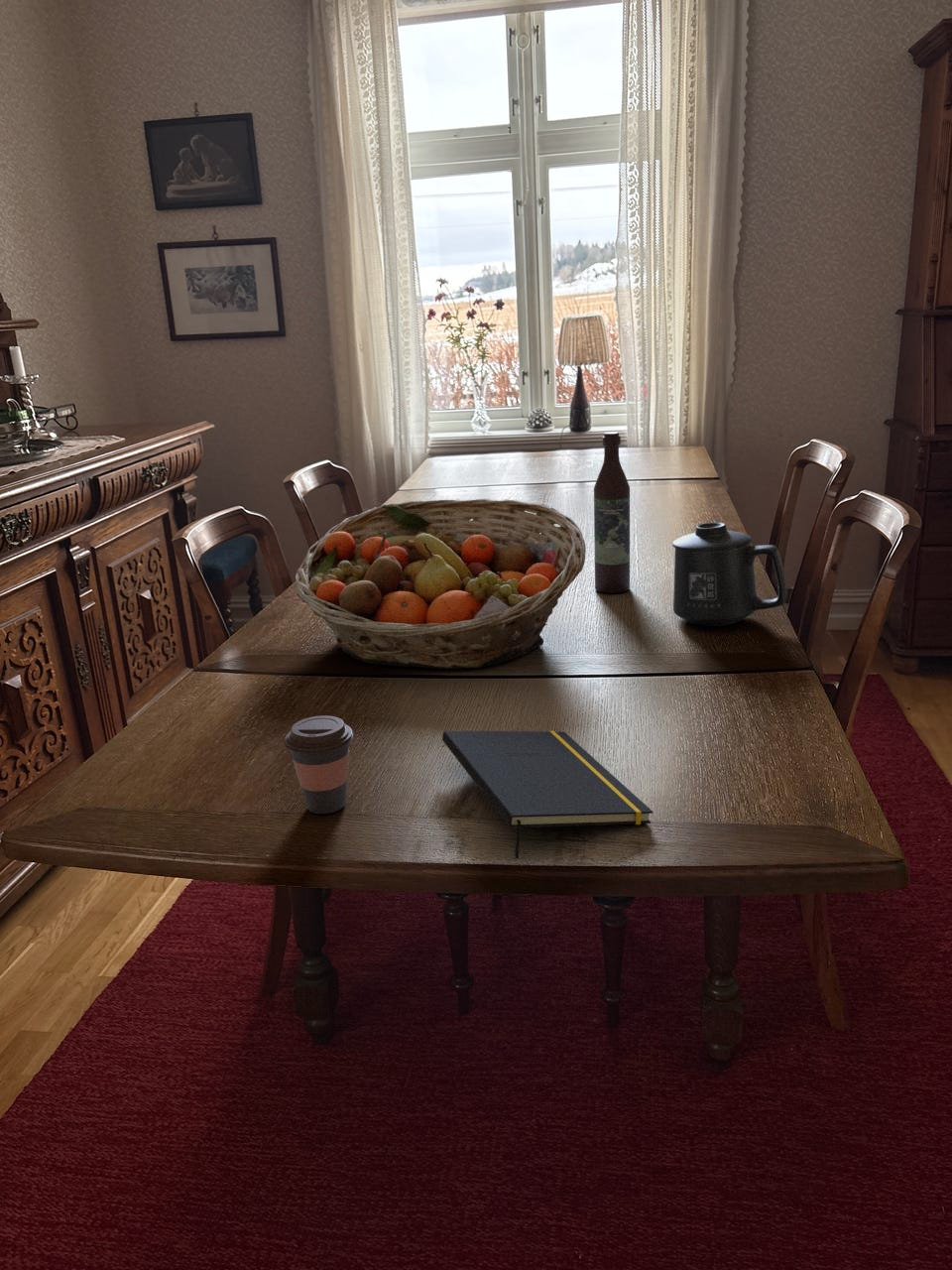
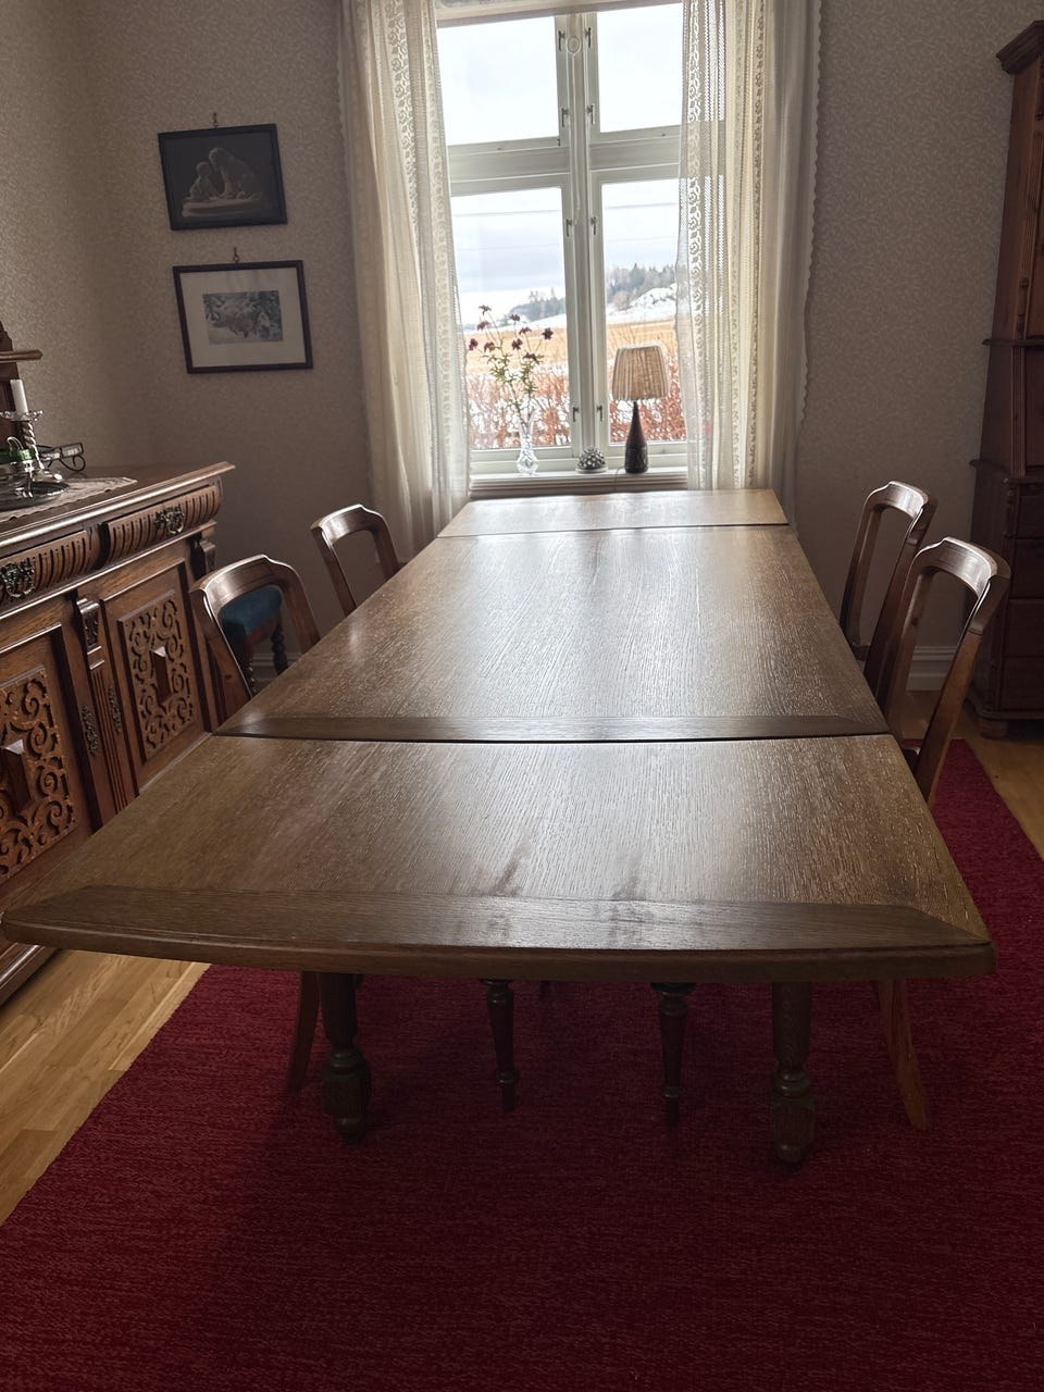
- mug [671,522,787,627]
- fruit basket [295,497,587,670]
- coffee cup [284,714,354,815]
- wine bottle [593,431,631,593]
- notepad [441,730,654,859]
